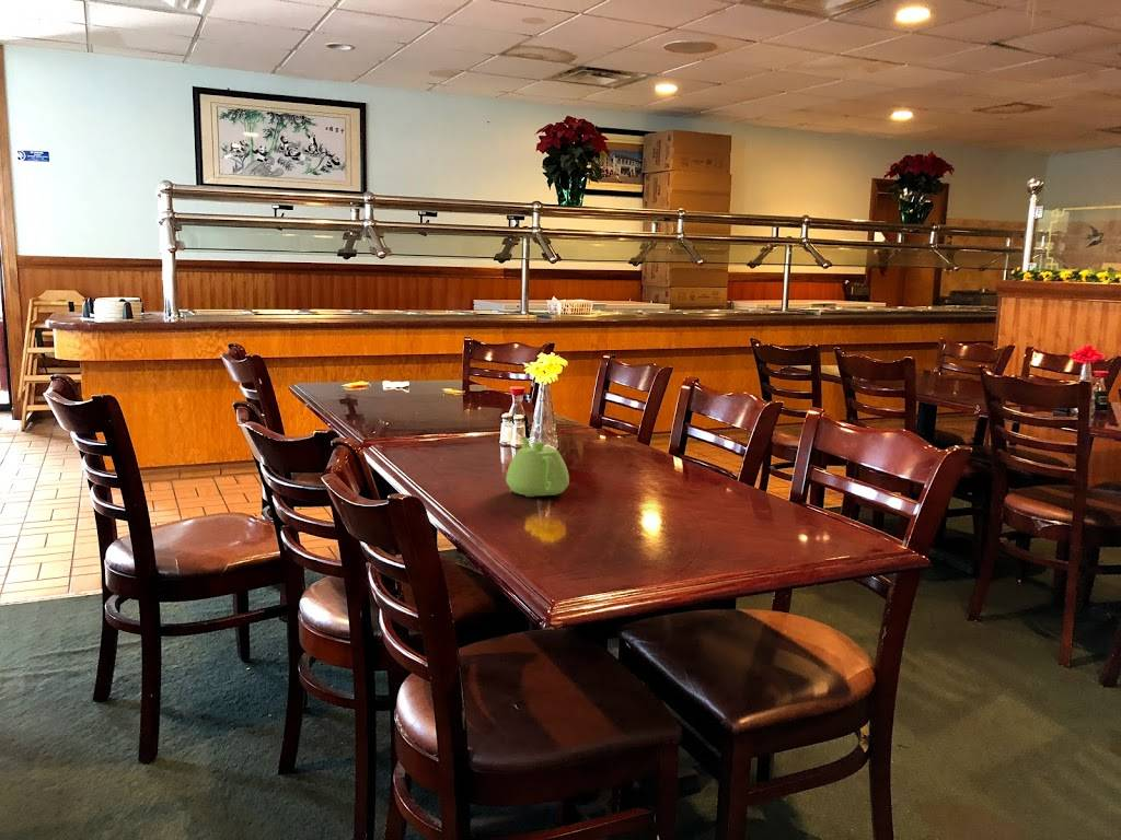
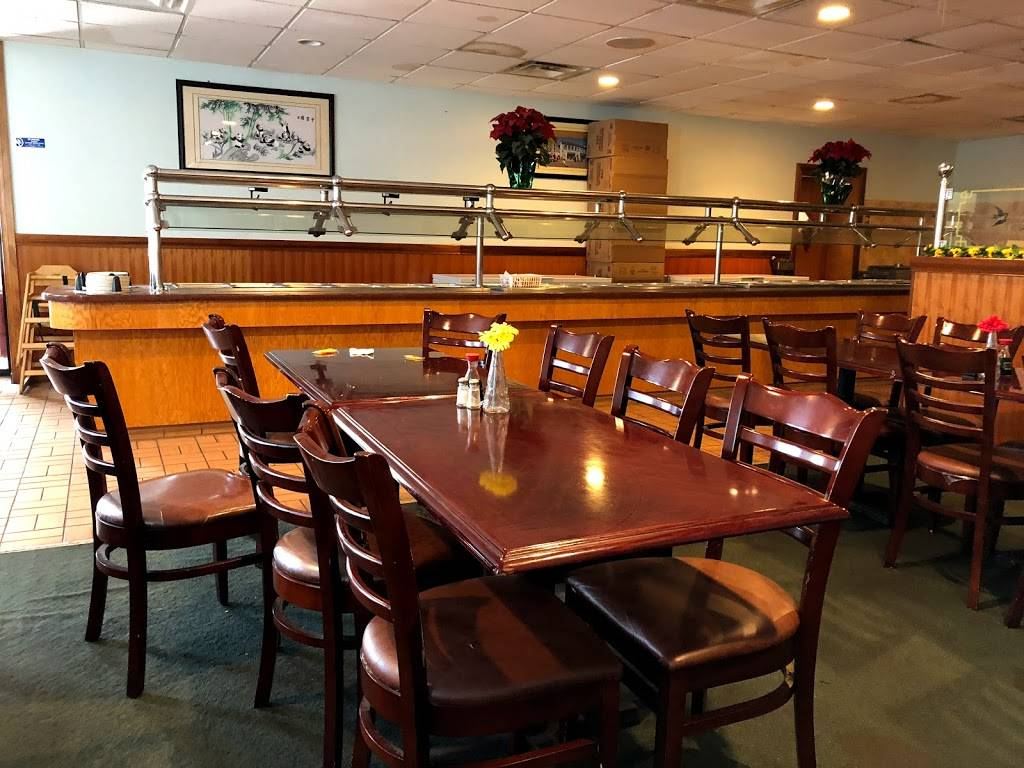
- teapot [505,435,570,498]
